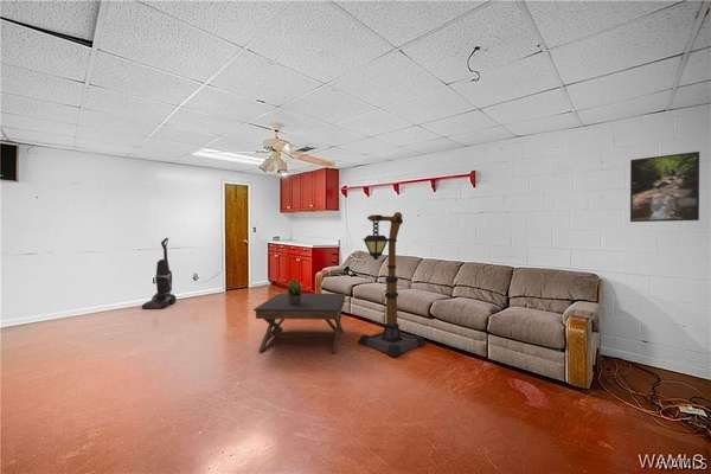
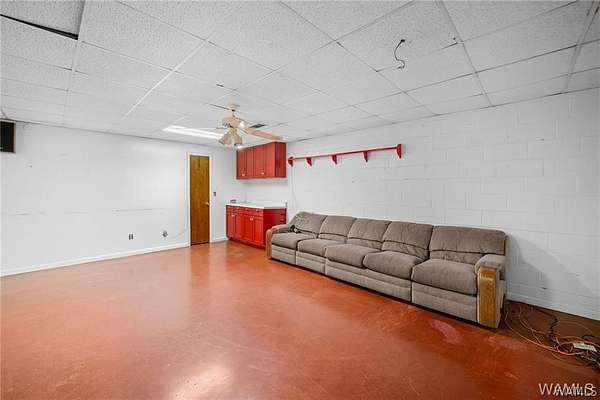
- coffee table [252,293,347,354]
- floor lamp [357,211,428,358]
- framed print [629,150,700,223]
- potted plant [286,277,308,305]
- vacuum cleaner [141,237,178,309]
